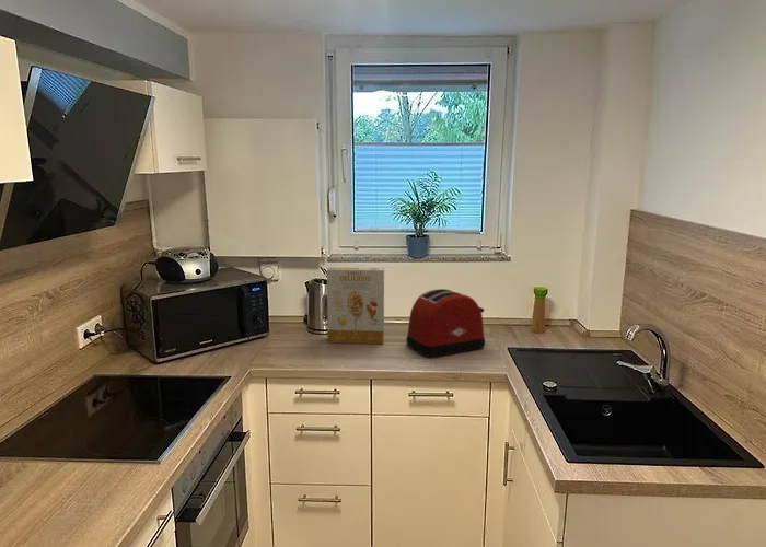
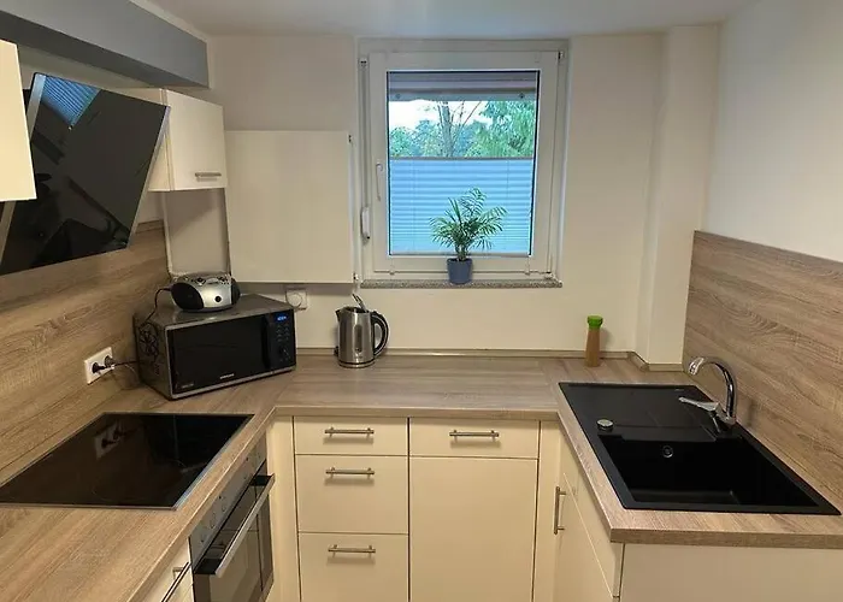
- toaster [405,288,486,358]
- cereal box [326,266,385,345]
